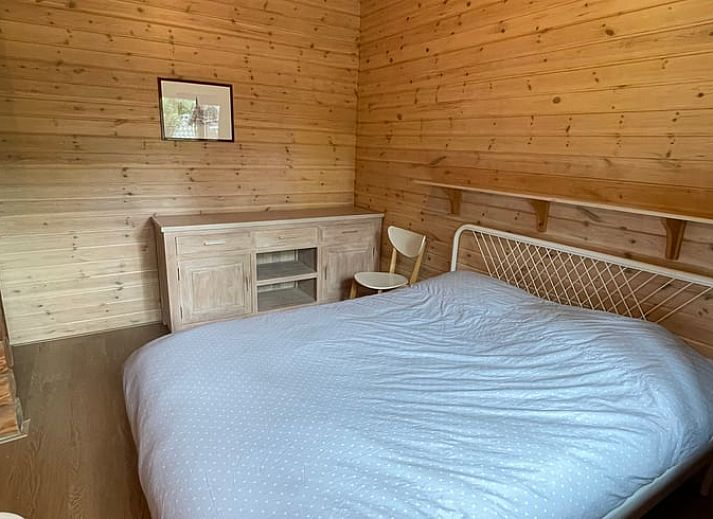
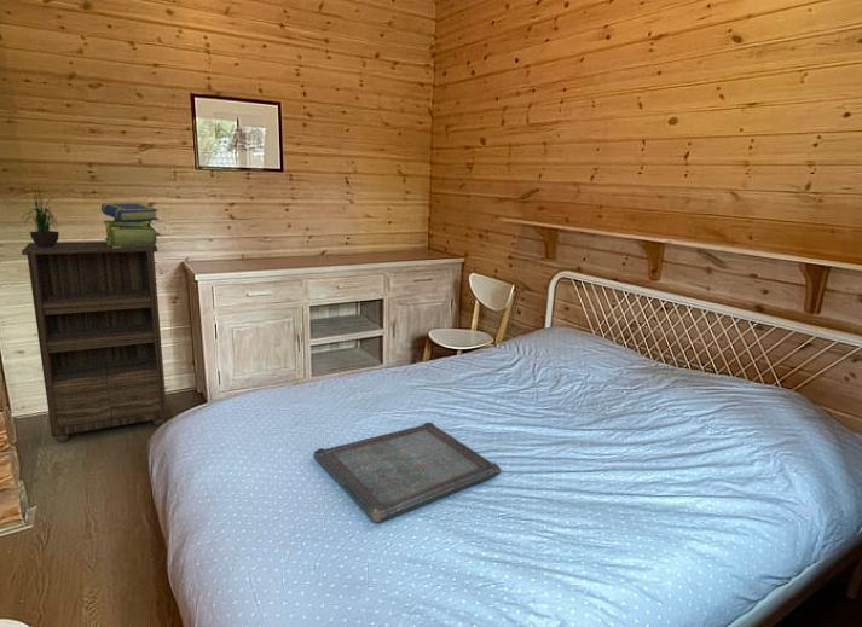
+ bookshelf [21,240,168,443]
+ stack of books [100,202,160,248]
+ serving tray [312,422,502,523]
+ potted plant [21,181,60,248]
